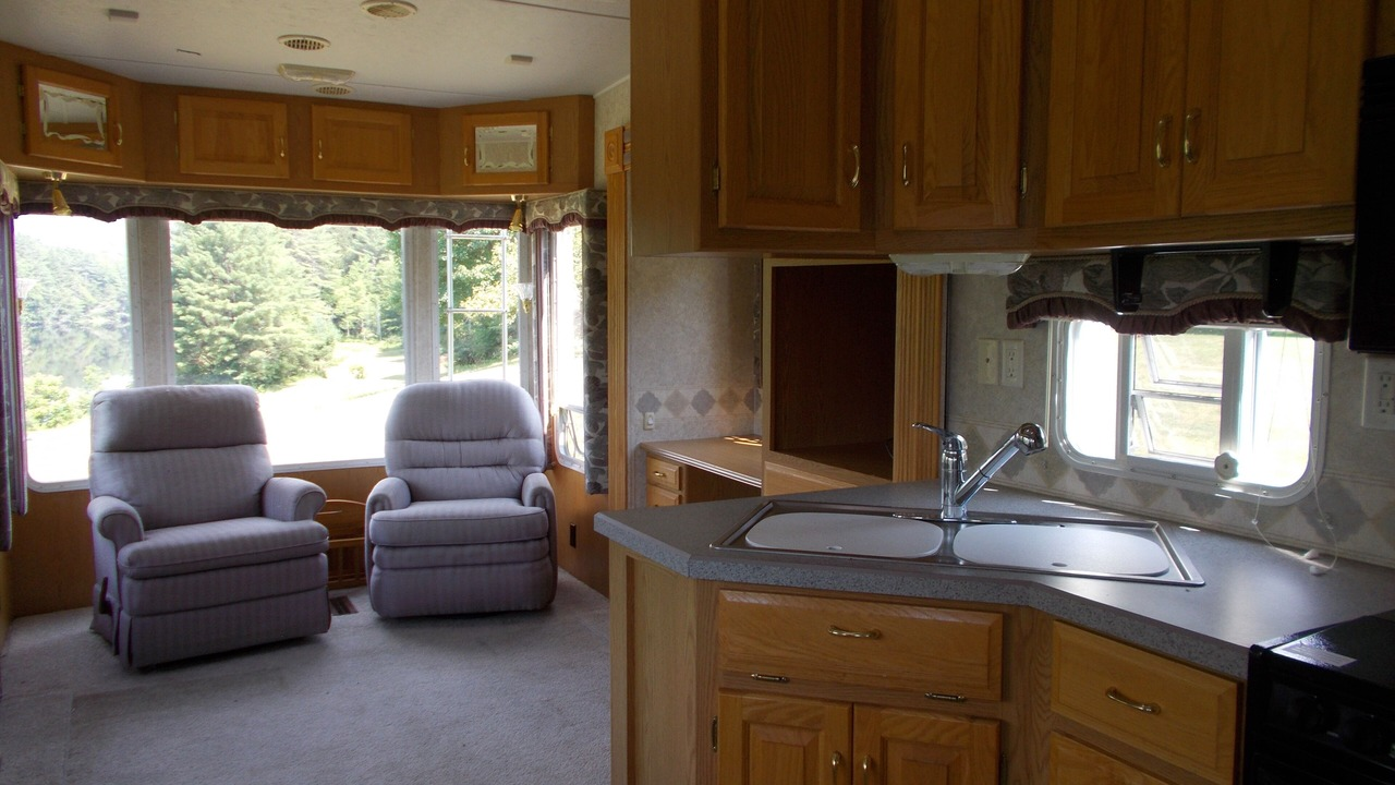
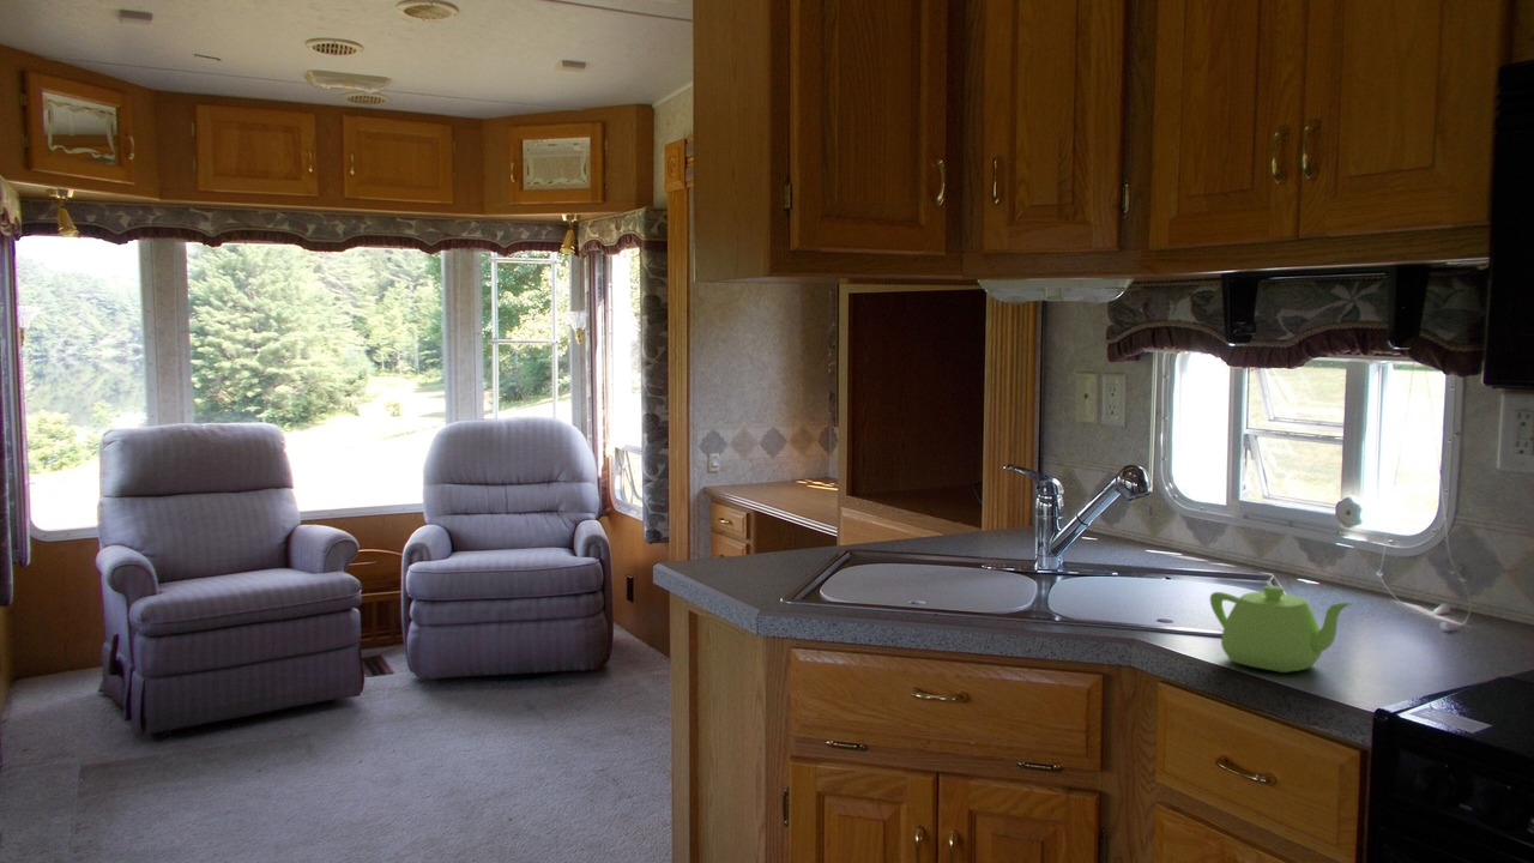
+ teapot [1209,585,1353,674]
